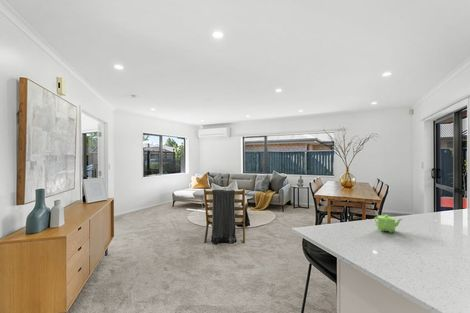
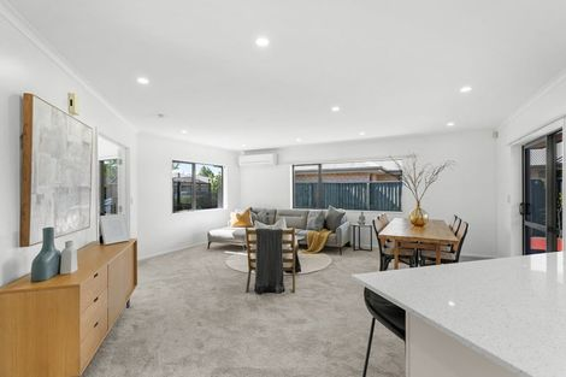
- teapot [373,214,404,234]
